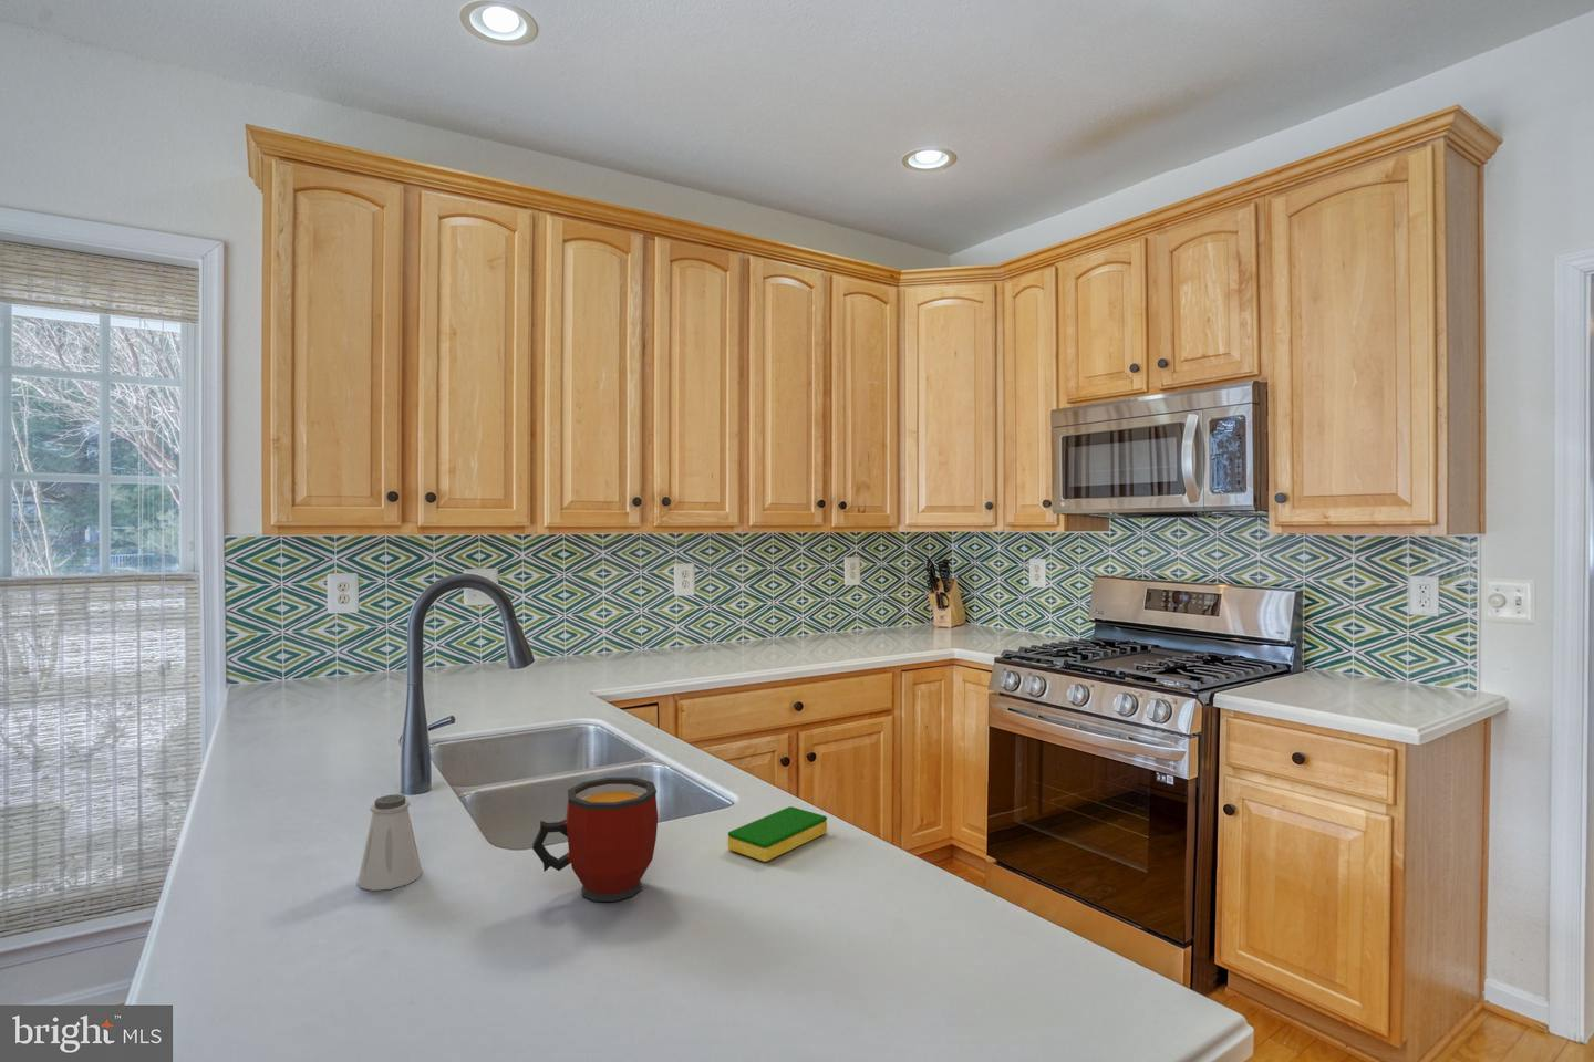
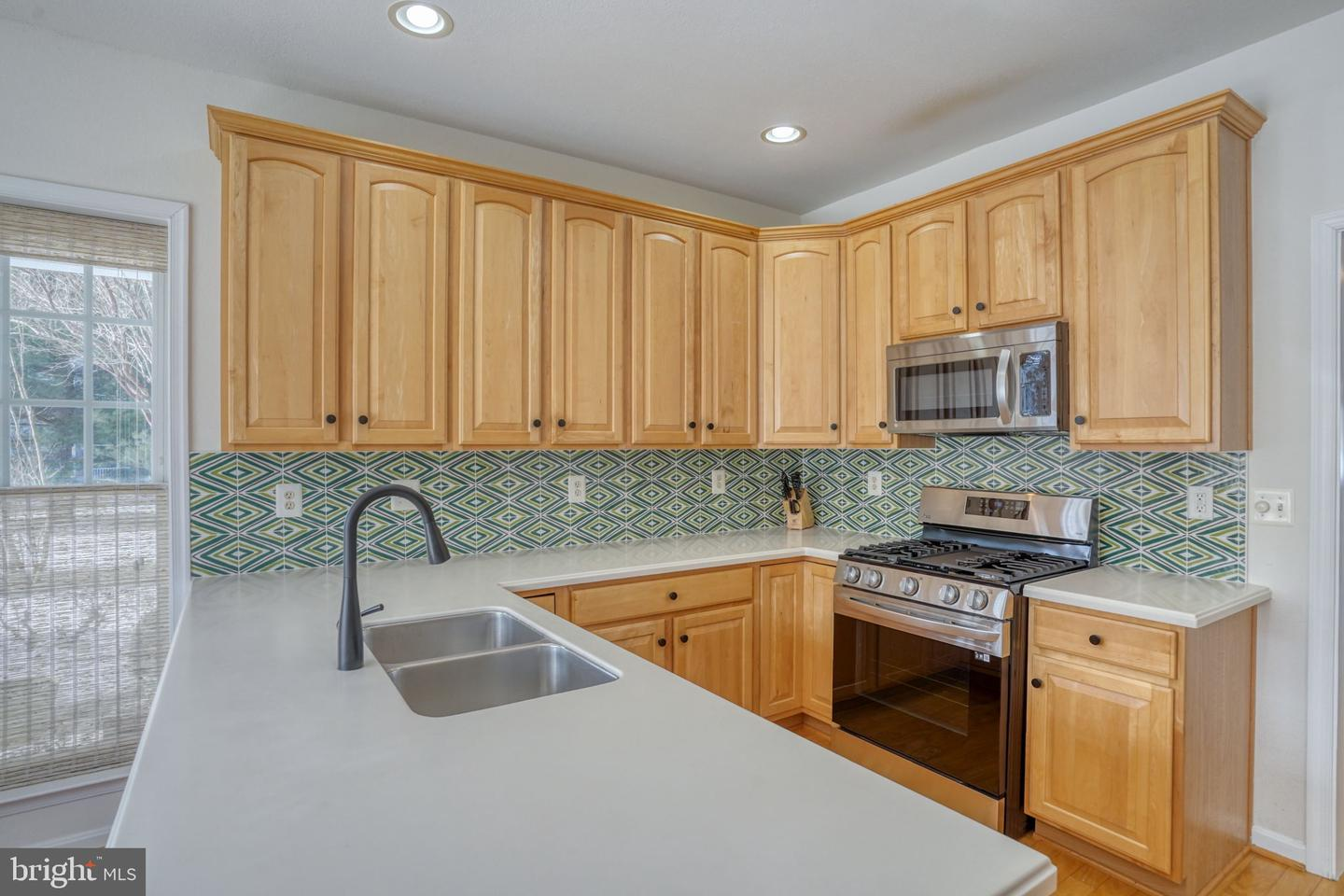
- saltshaker [357,793,423,891]
- dish sponge [727,805,828,863]
- mug [531,776,658,903]
